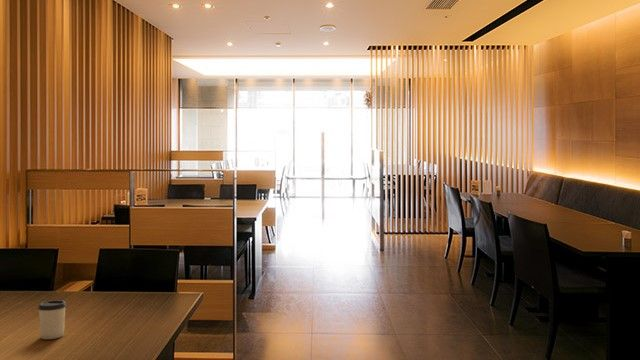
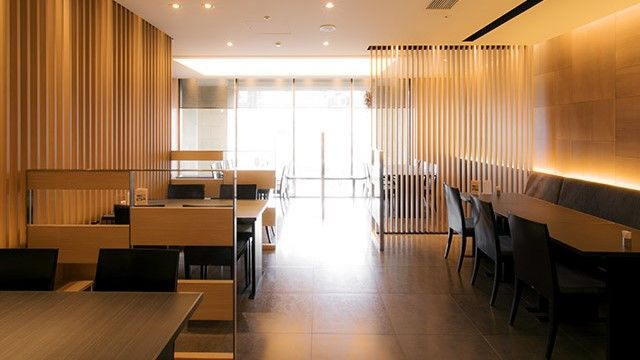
- cup [37,299,67,340]
